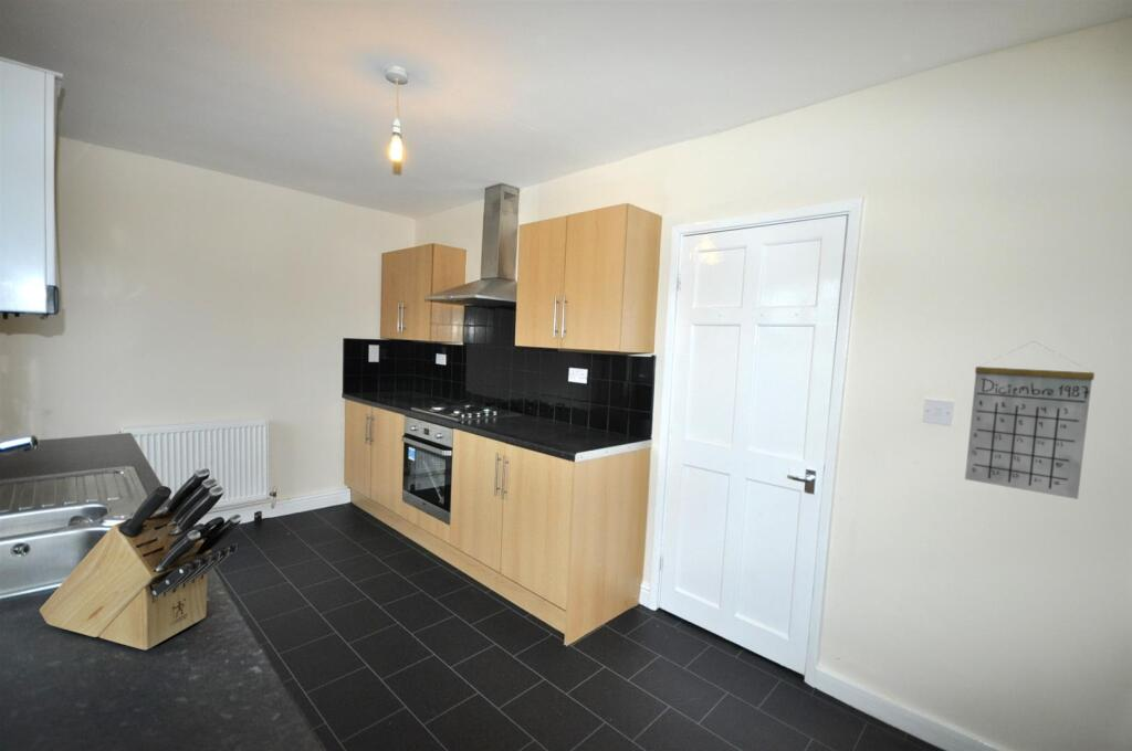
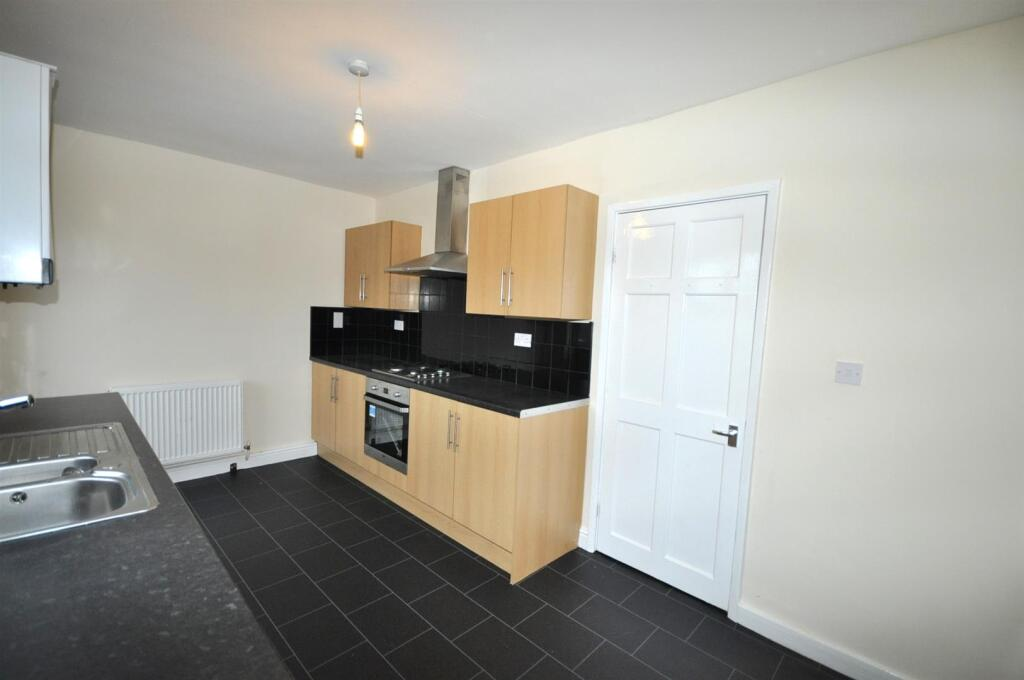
- knife block [39,466,242,650]
- calendar [964,340,1096,500]
